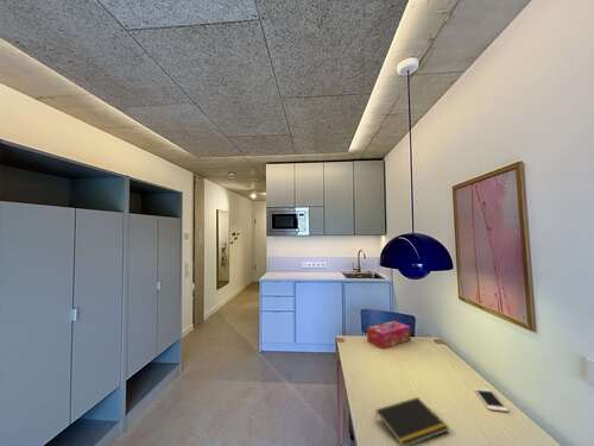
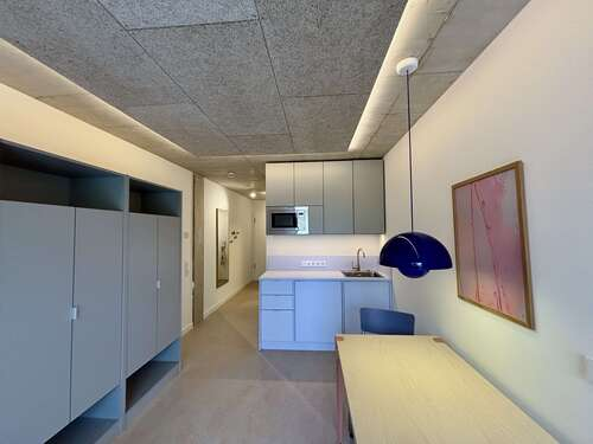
- cell phone [473,388,510,413]
- tissue box [366,320,412,350]
- notepad [374,396,450,446]
